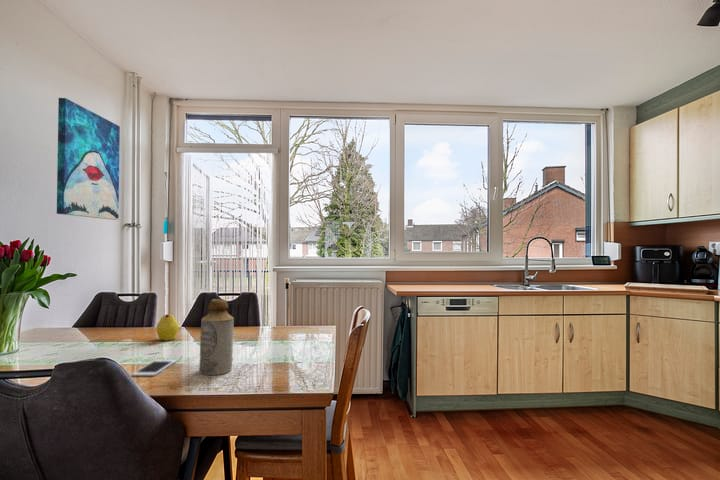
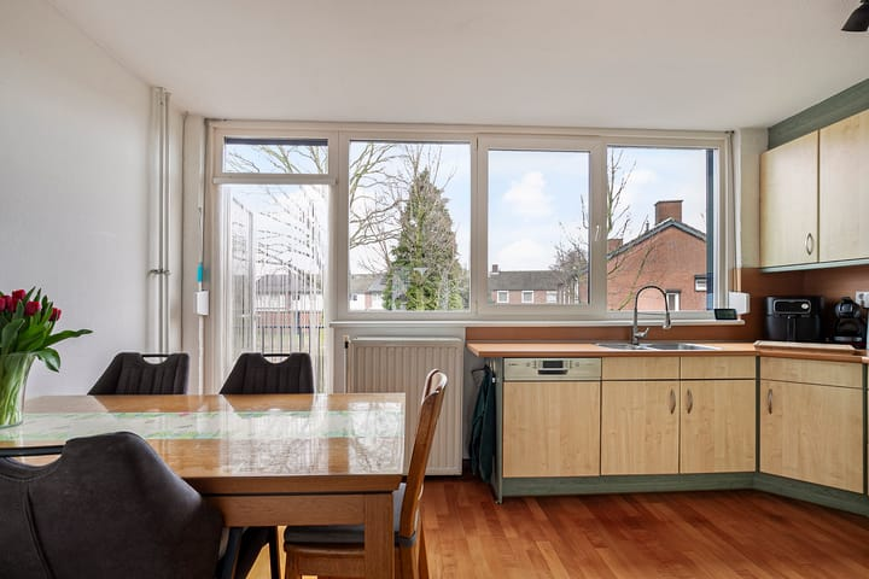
- wall art [56,97,121,221]
- cell phone [131,359,177,377]
- bottle [198,298,235,376]
- fruit [155,313,180,342]
